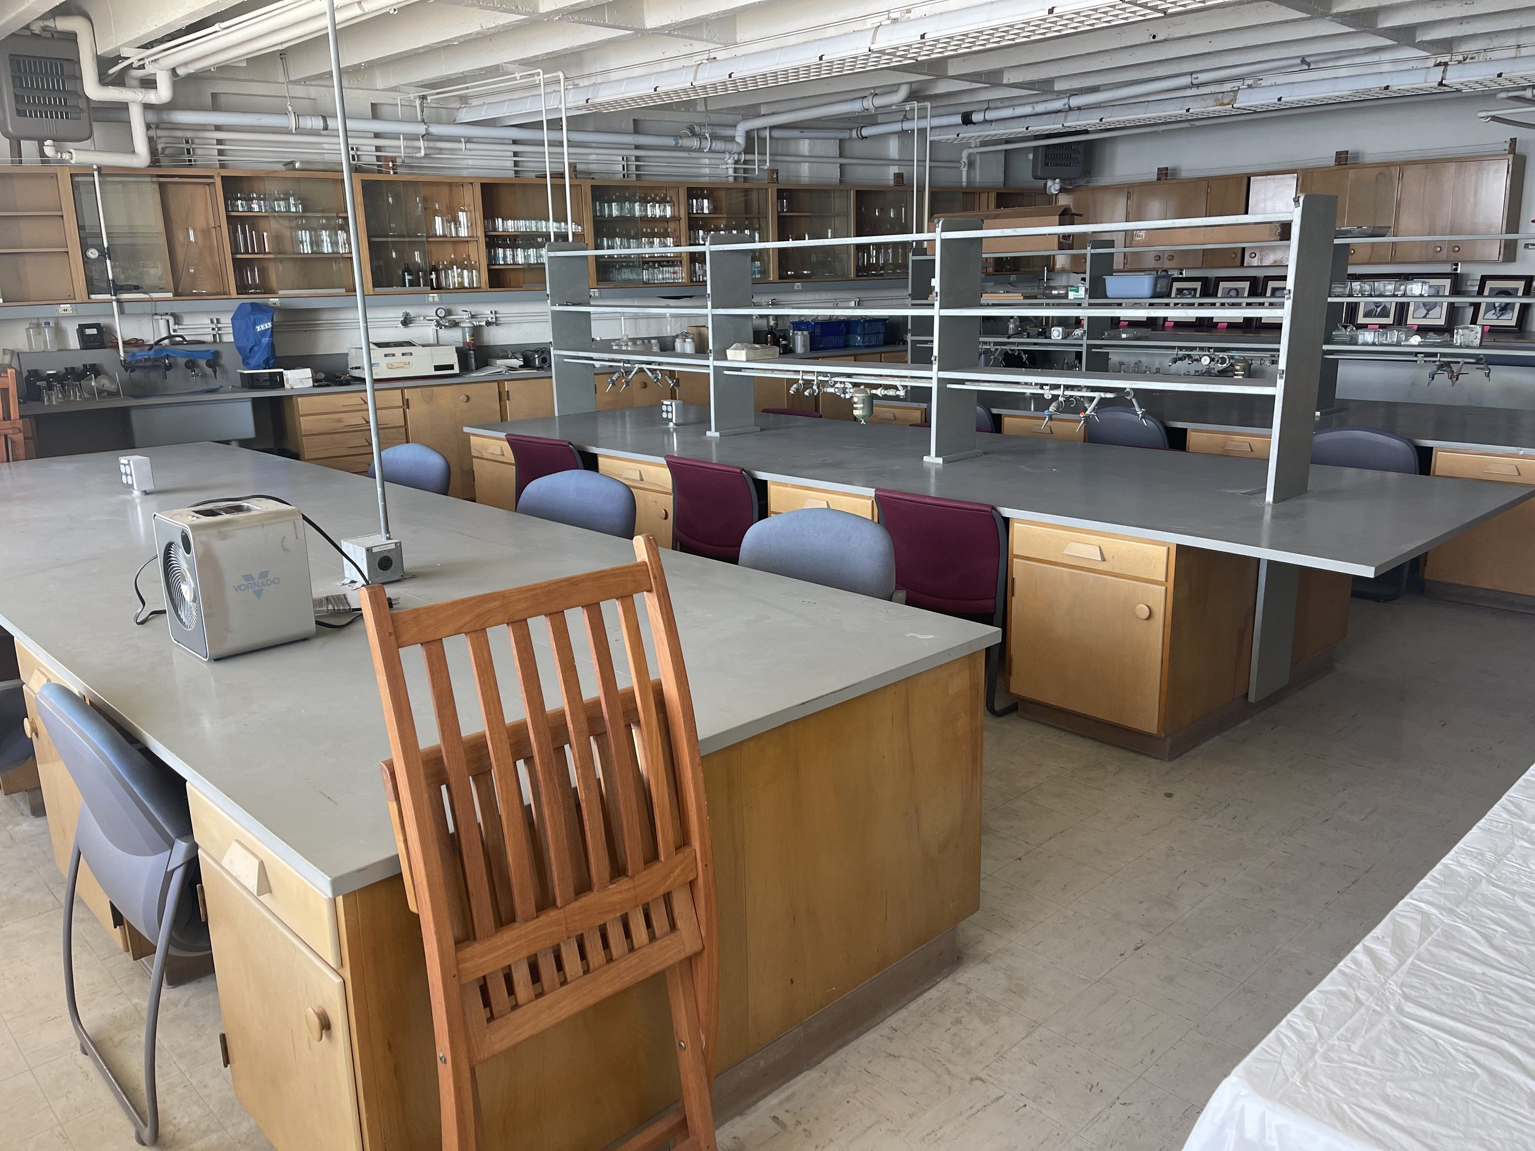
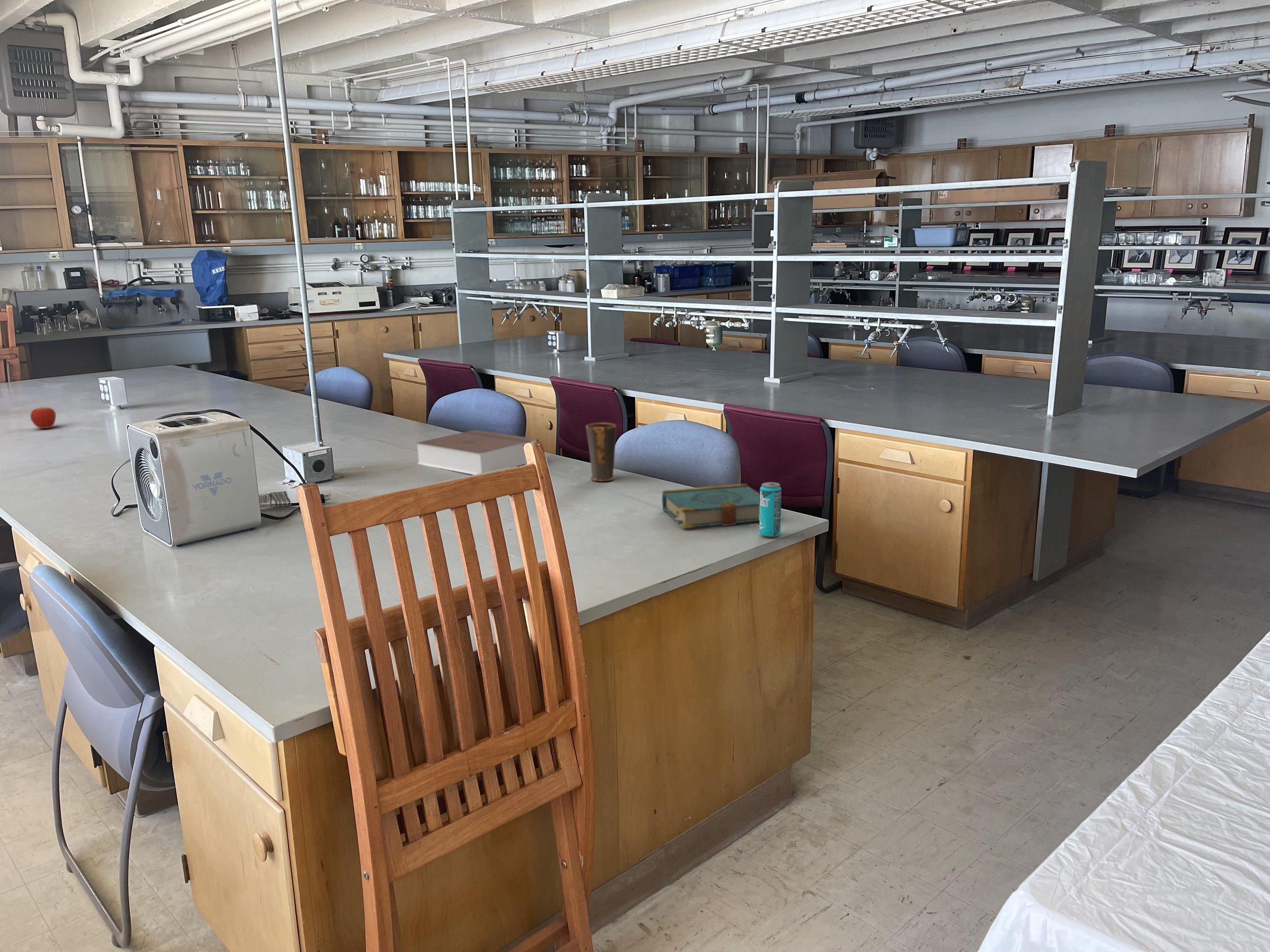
+ book [415,430,539,475]
+ mug [585,422,617,482]
+ book [661,483,760,529]
+ apple [30,406,56,429]
+ beverage can [759,481,782,538]
